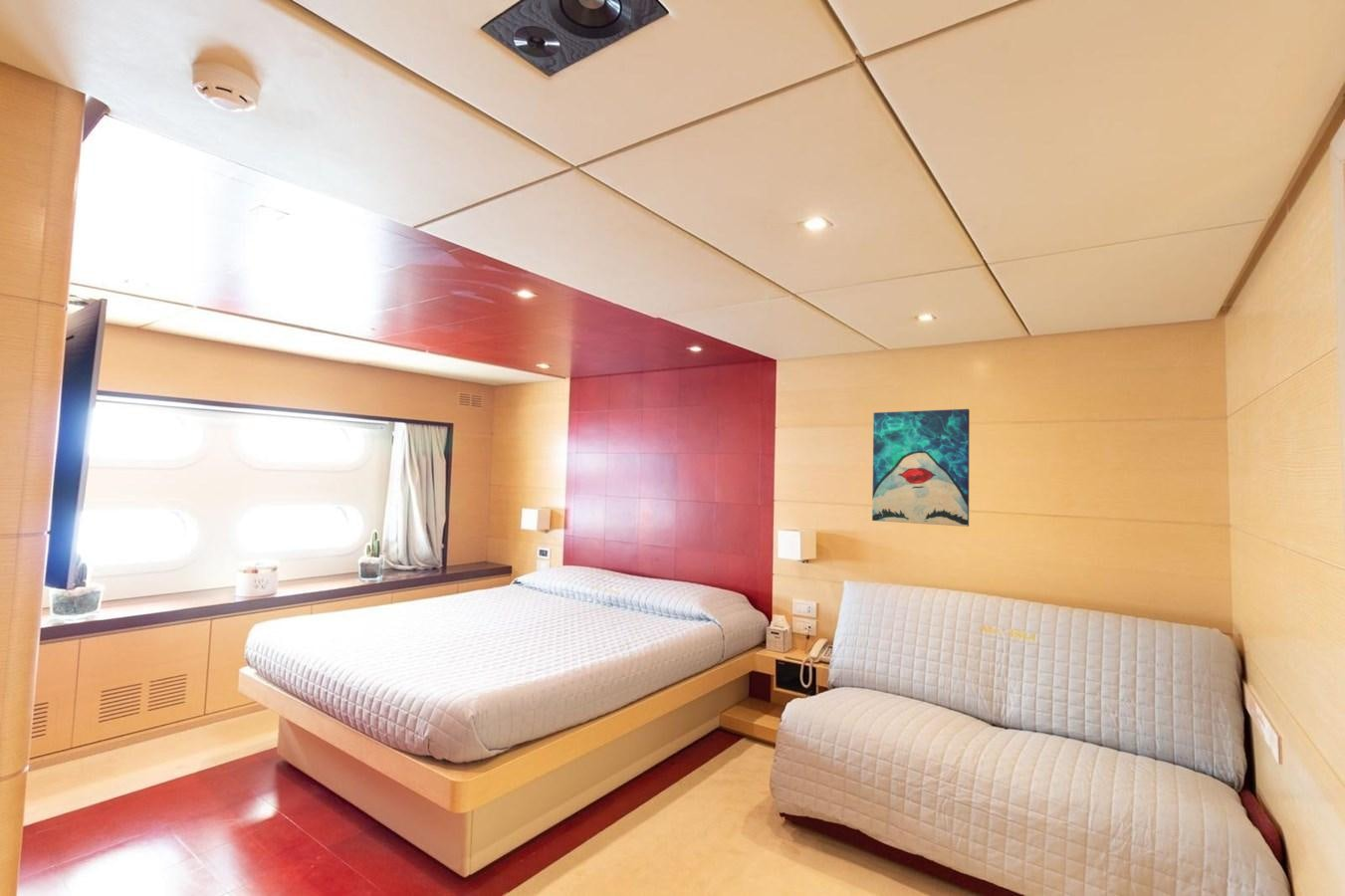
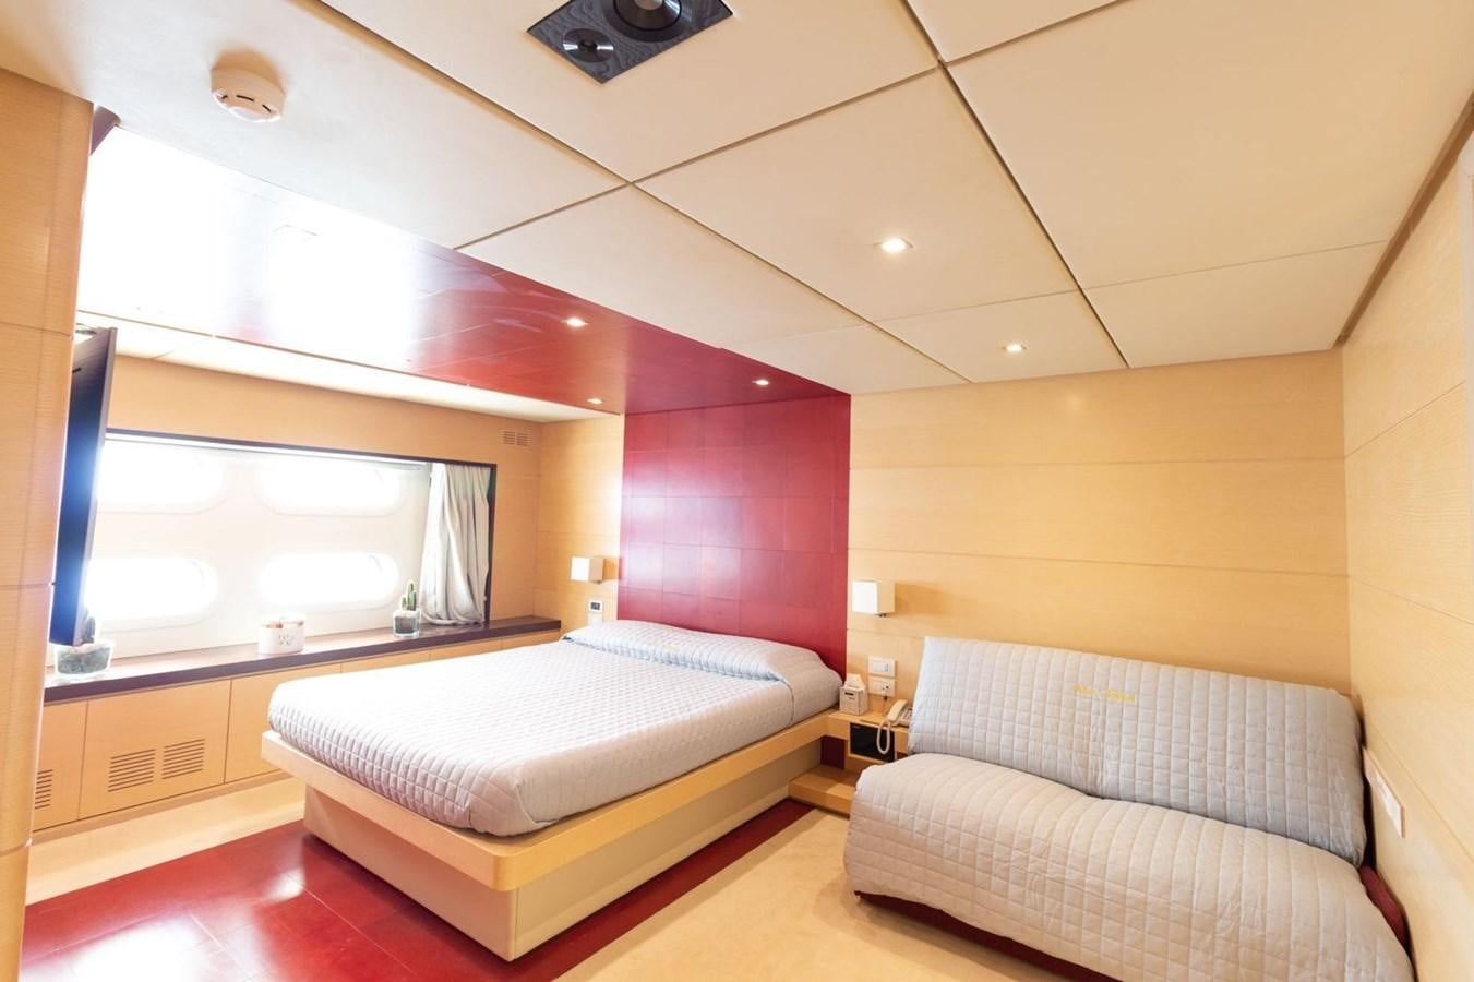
- wall art [871,408,971,528]
